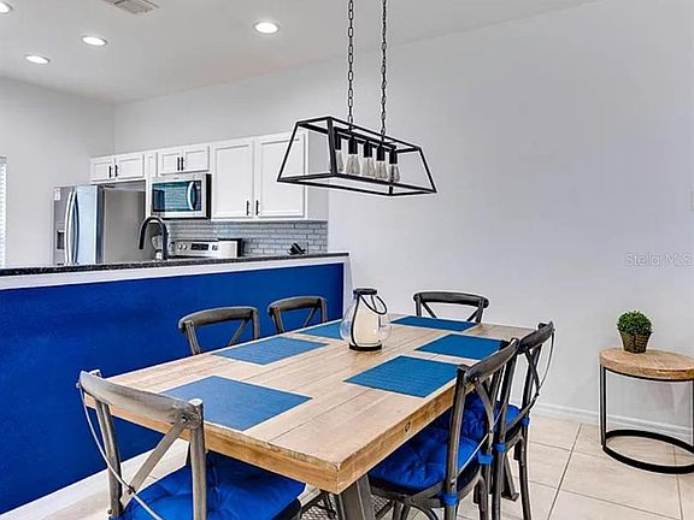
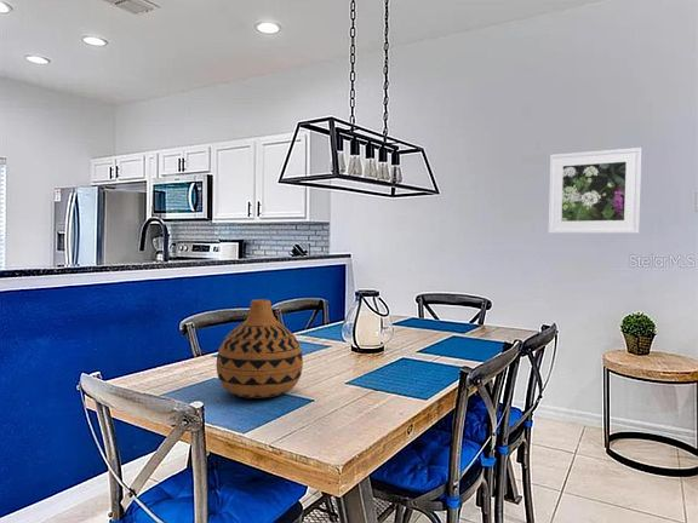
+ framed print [547,146,642,235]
+ vase [216,298,304,400]
